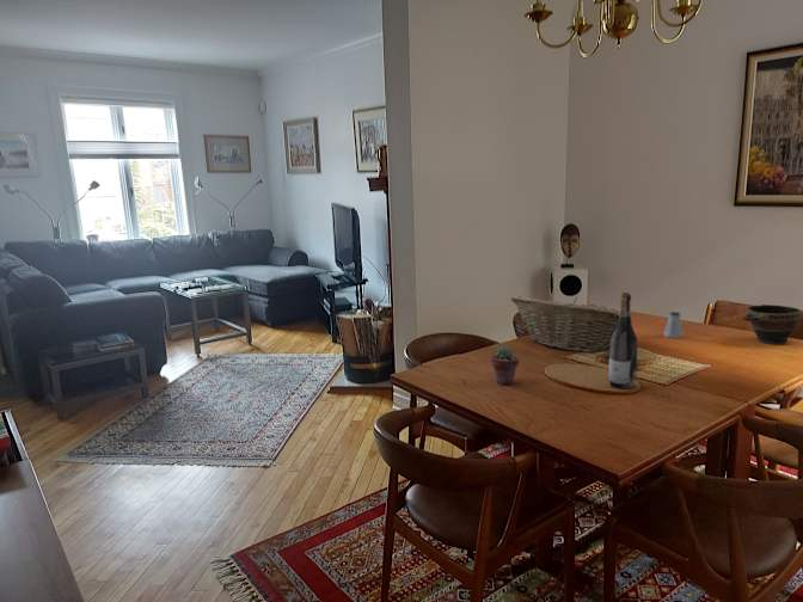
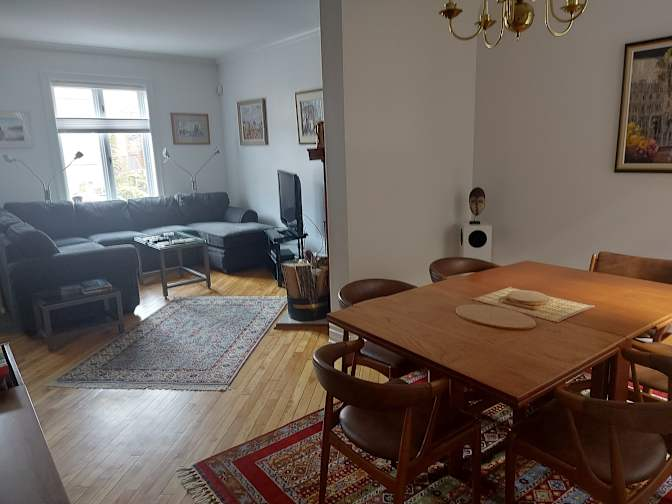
- bowl [742,303,803,345]
- wine bottle [607,291,638,389]
- saltshaker [663,311,685,339]
- fruit basket [510,295,635,354]
- potted succulent [490,345,520,386]
